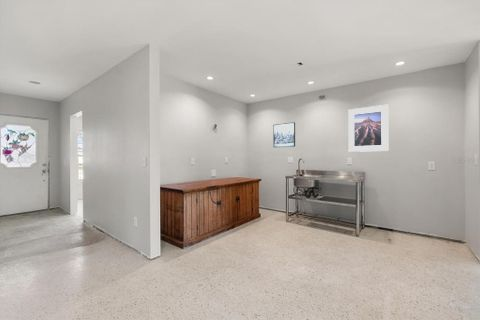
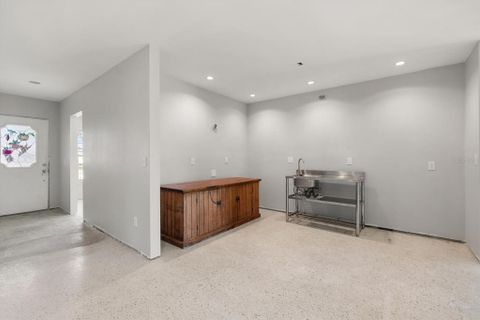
- wall art [272,121,296,148]
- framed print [347,104,389,153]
